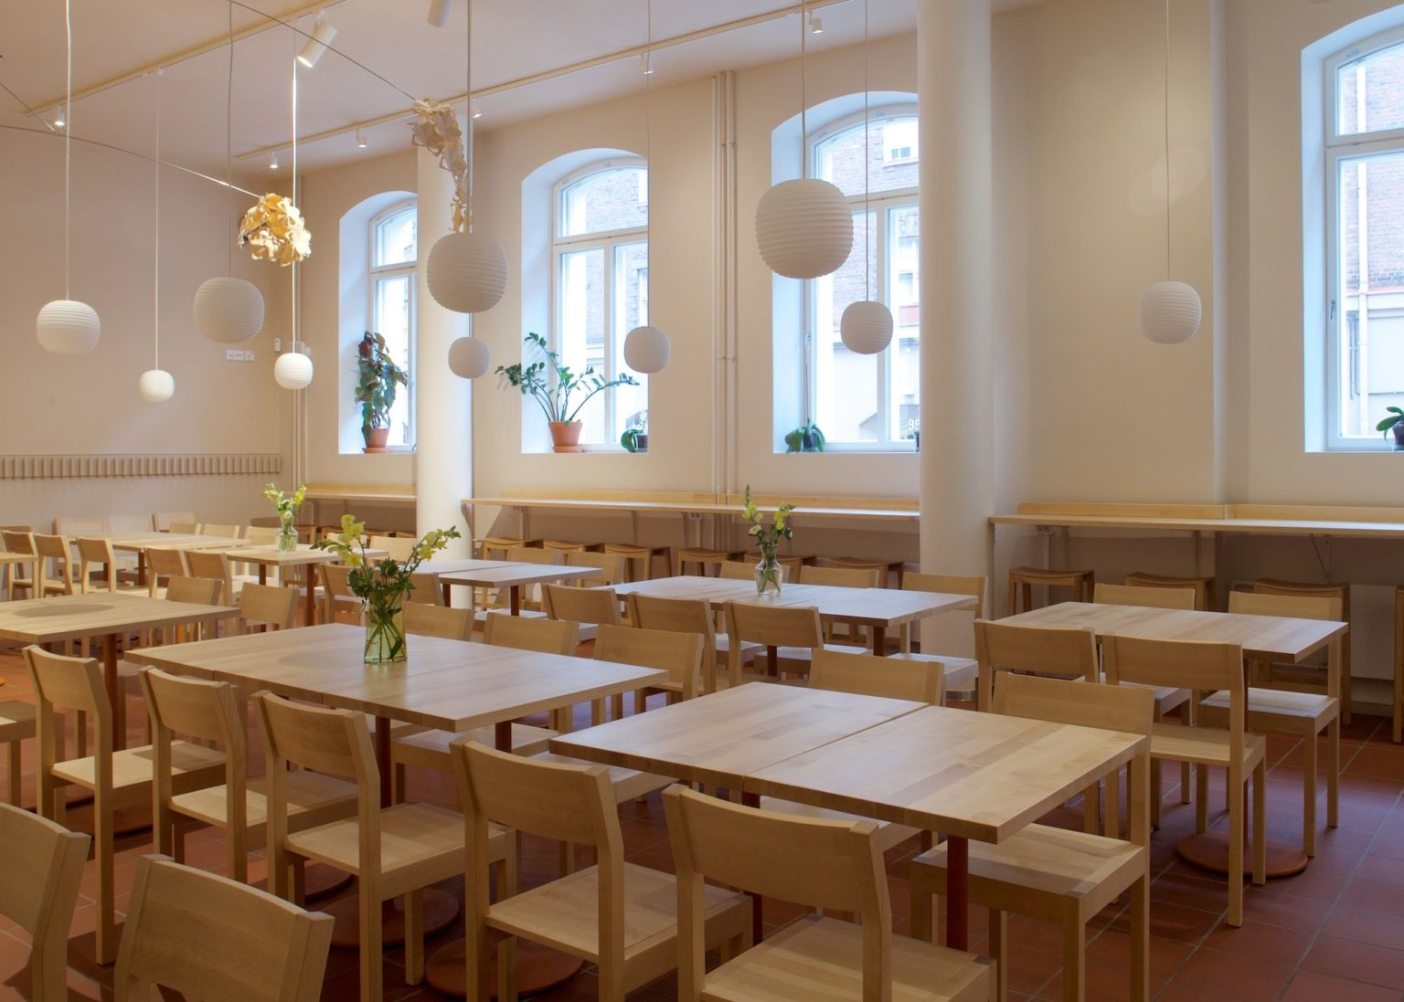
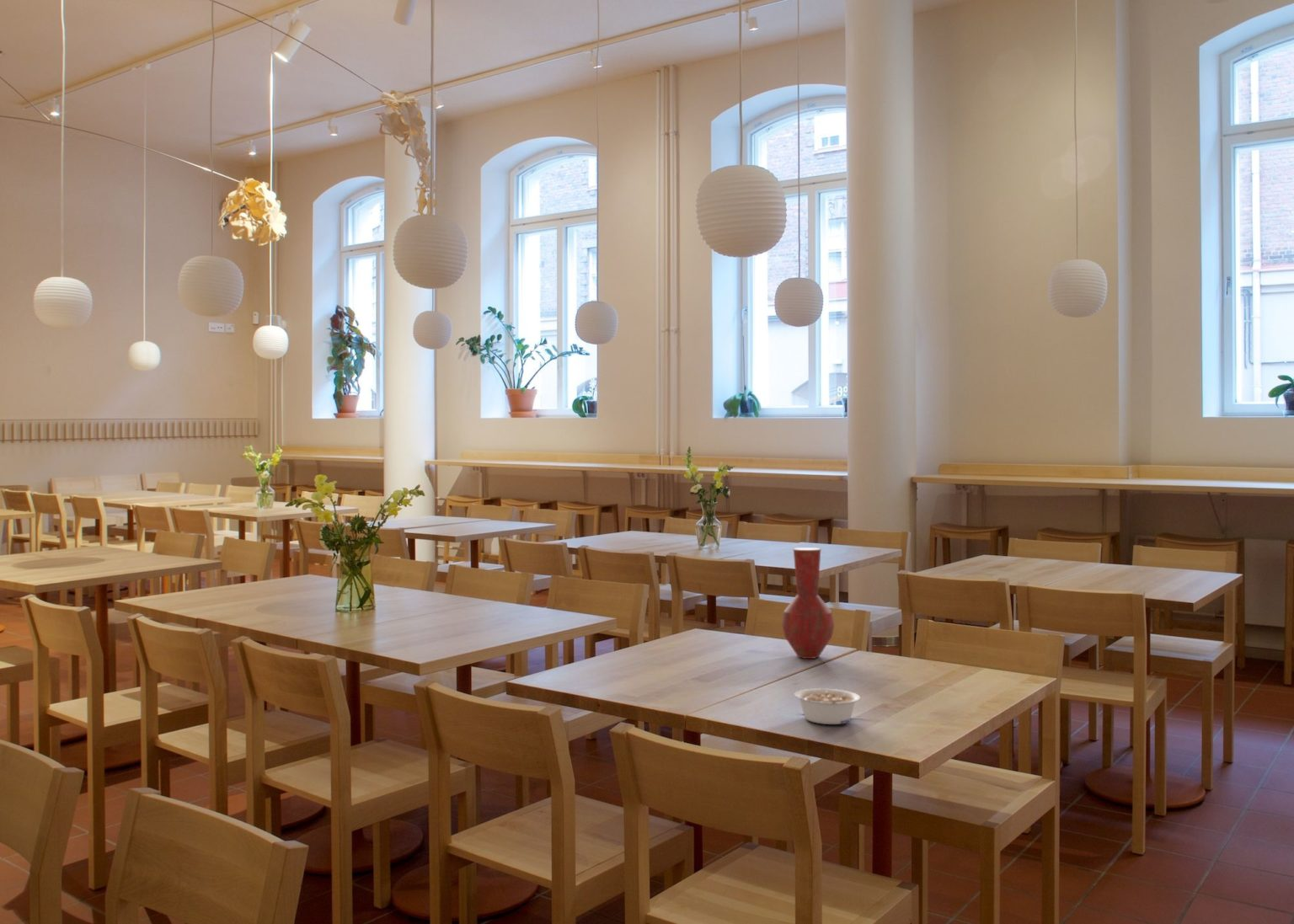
+ legume [794,687,861,725]
+ vase [781,547,835,660]
